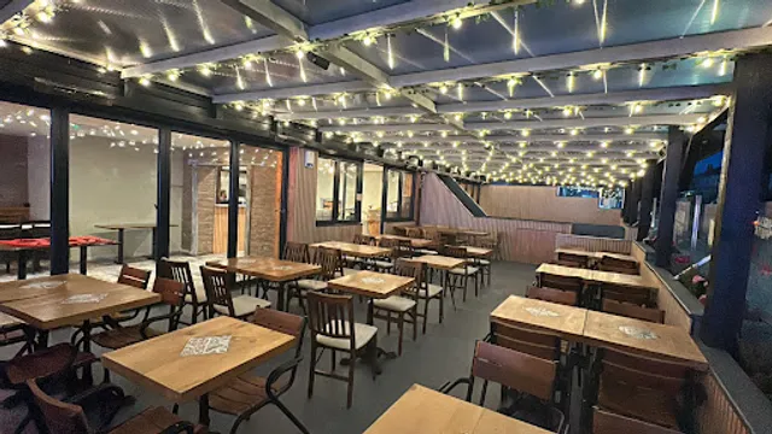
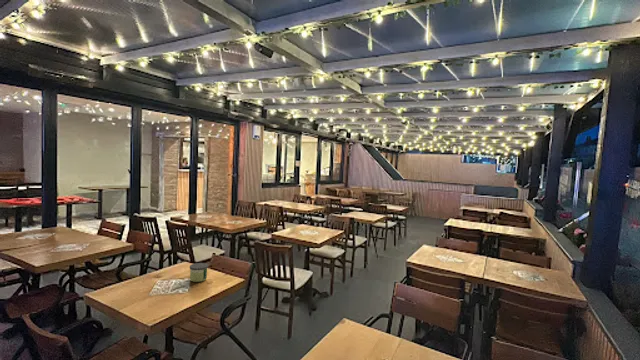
+ candle [189,262,209,283]
